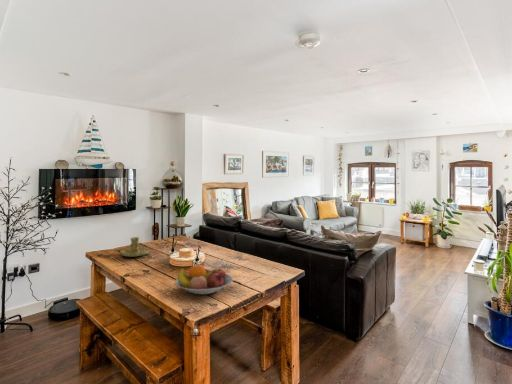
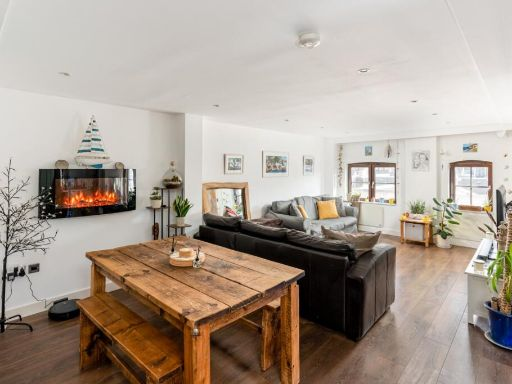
- candle holder [119,236,150,258]
- fruit bowl [174,264,234,295]
